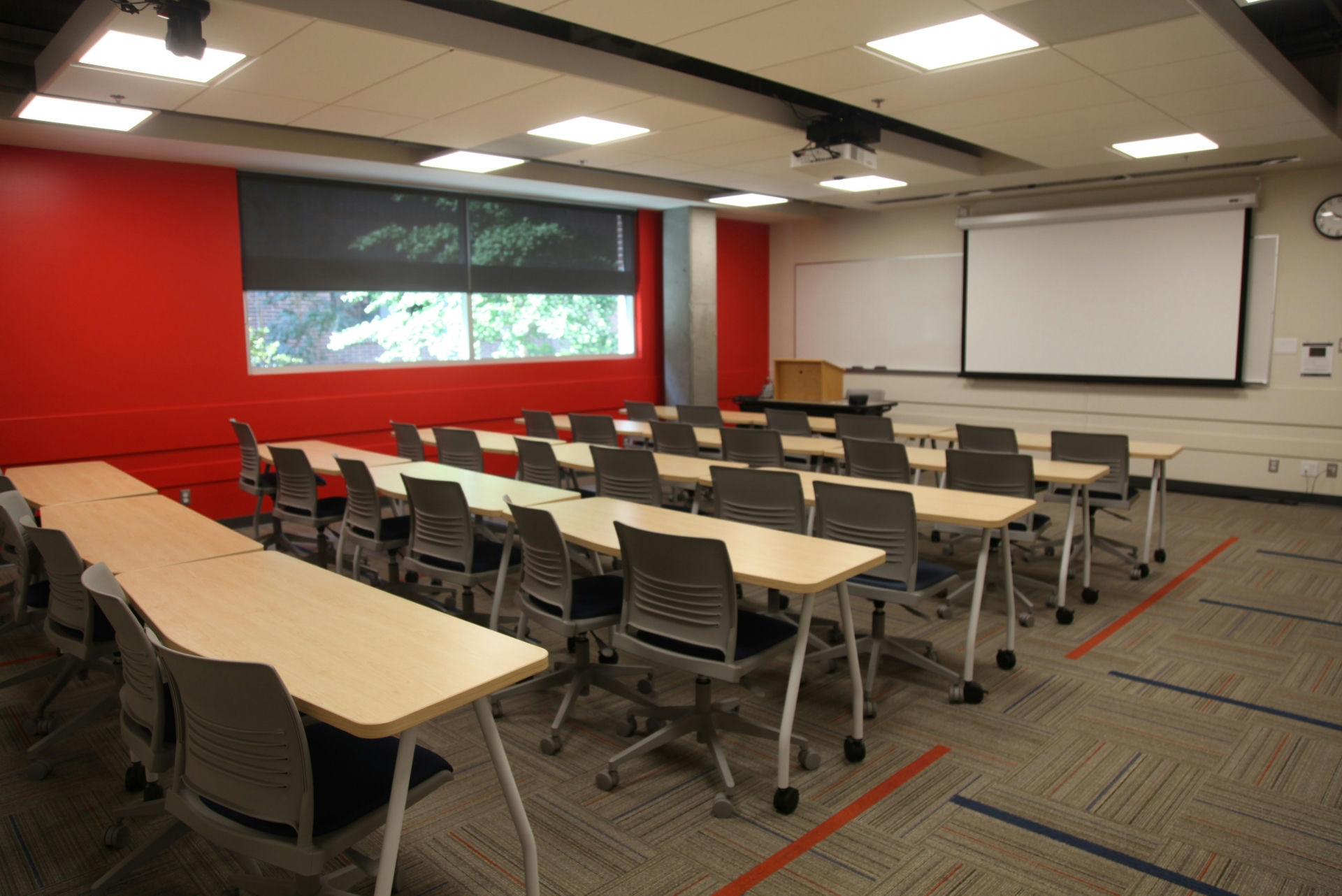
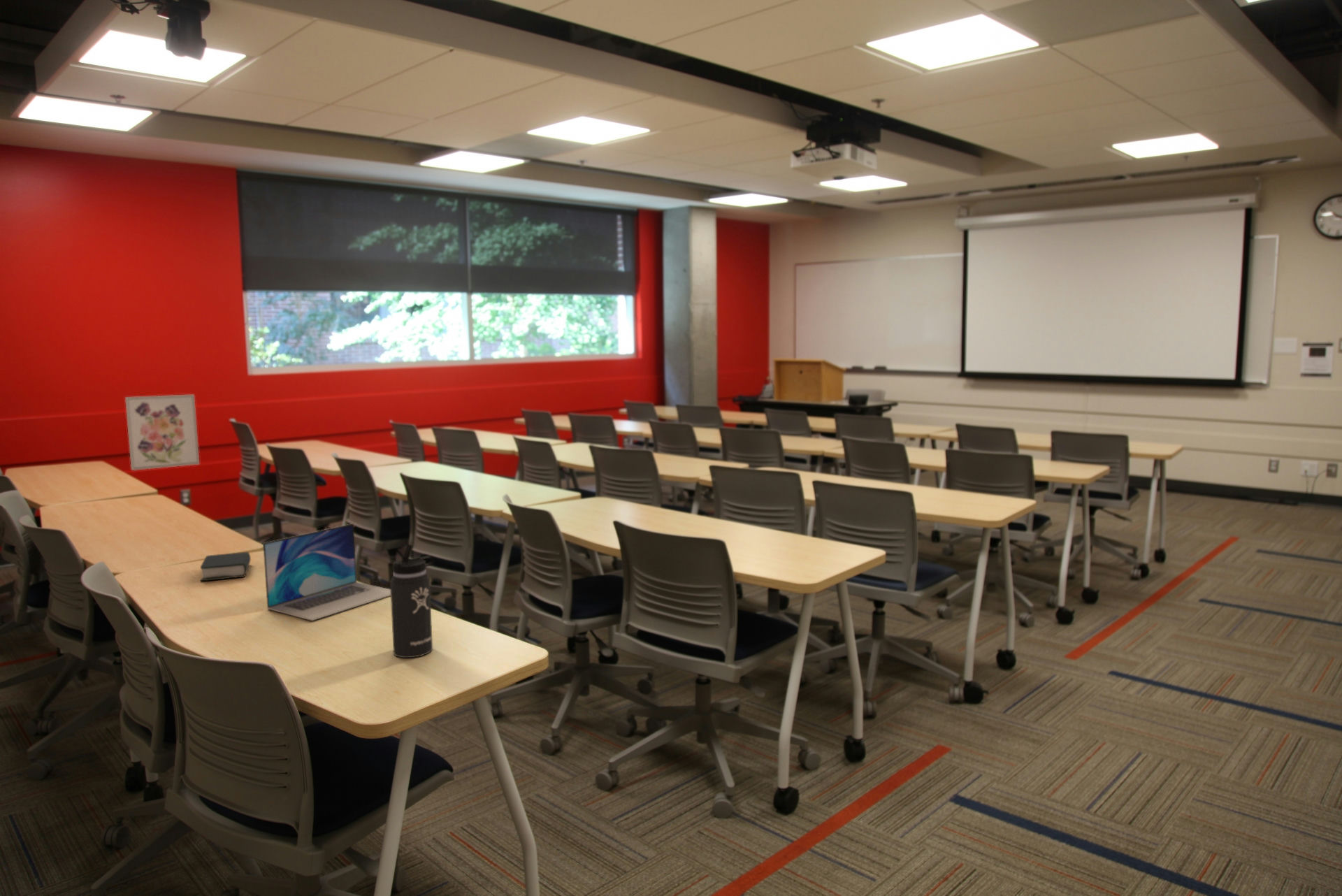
+ laptop [262,523,391,621]
+ book [199,551,252,581]
+ thermos bottle [389,543,435,658]
+ wall art [124,394,200,471]
